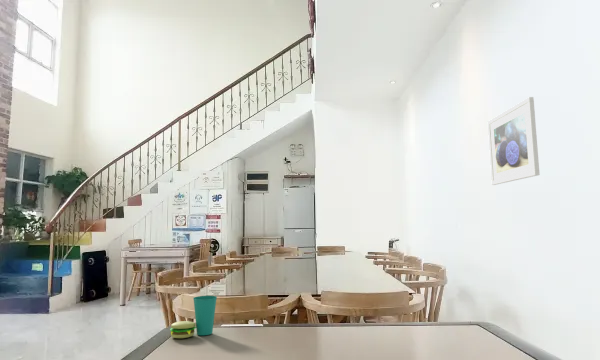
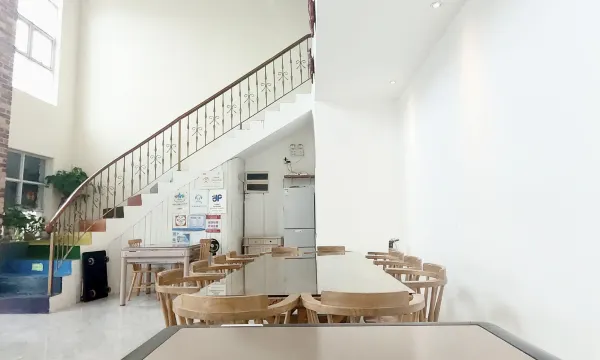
- cup [169,295,218,339]
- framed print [487,96,541,186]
